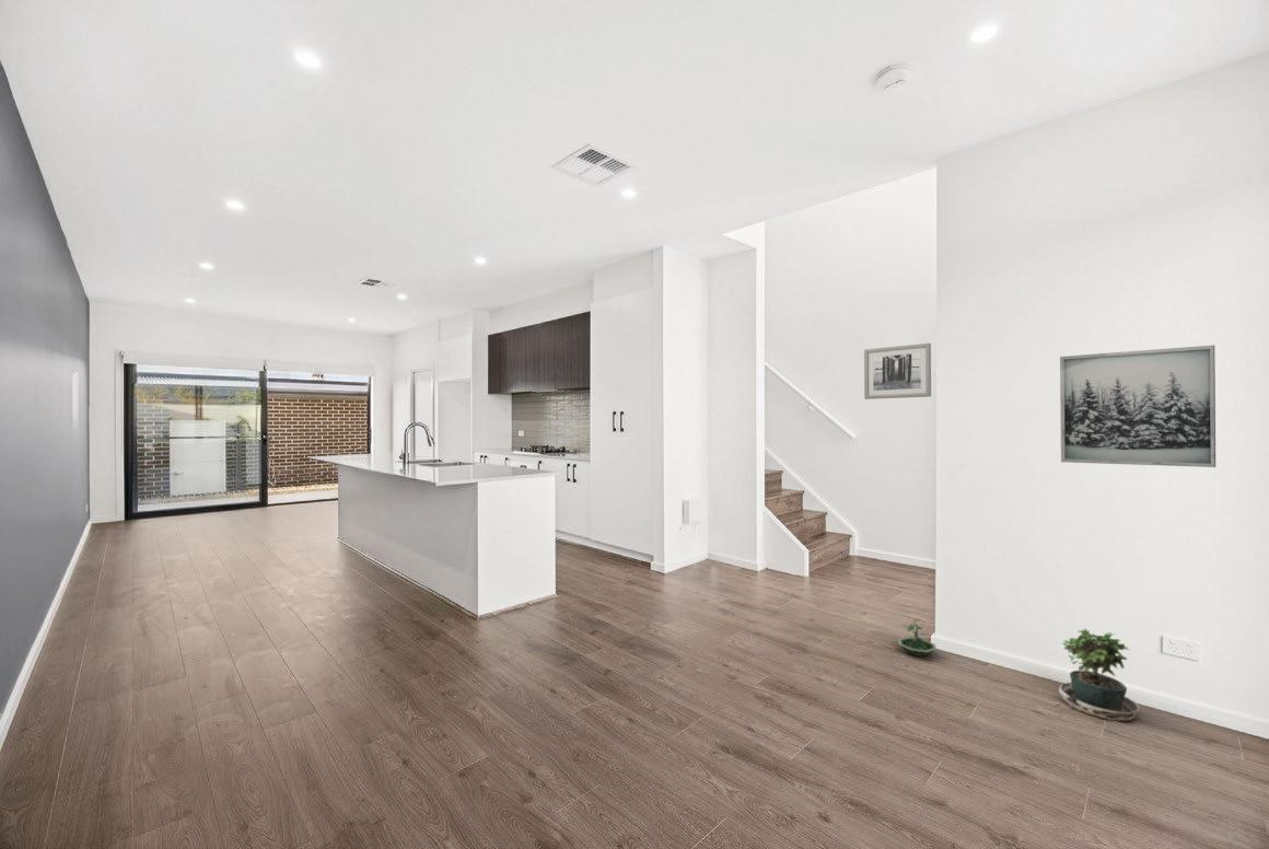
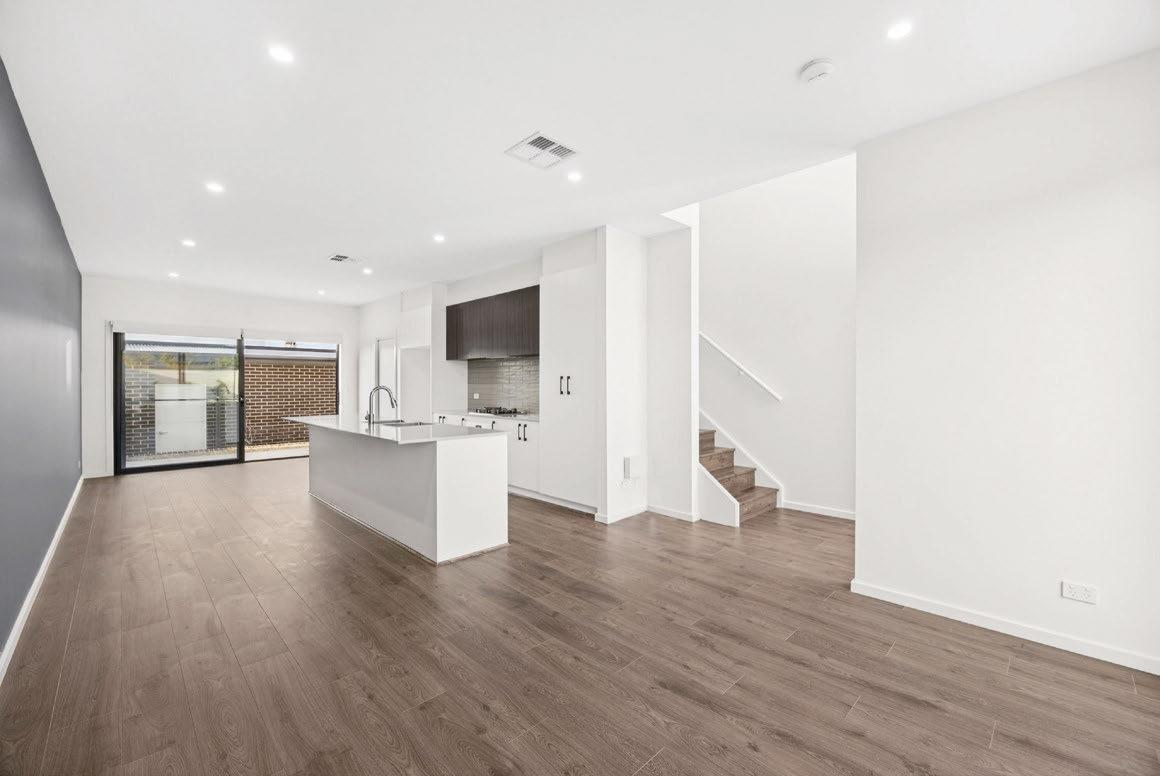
- wall art [1059,345,1216,468]
- potted plant [1047,627,1142,722]
- terrarium [897,618,938,658]
- wall art [863,342,932,400]
